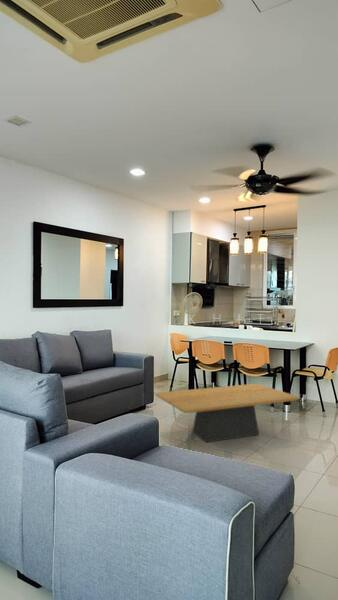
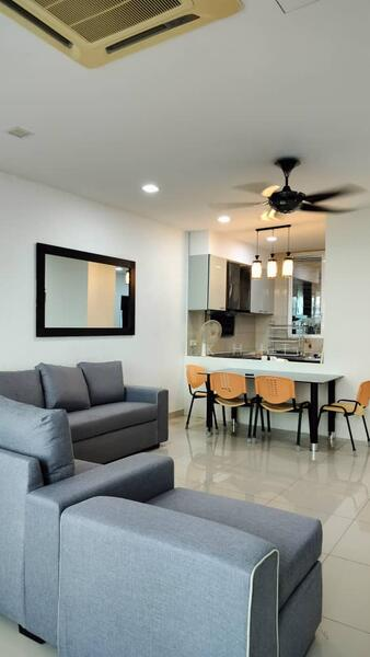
- coffee table [153,383,301,443]
